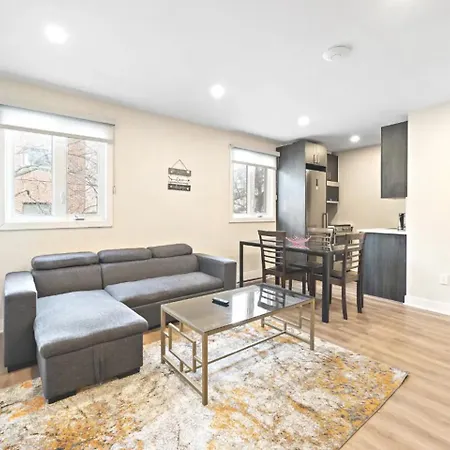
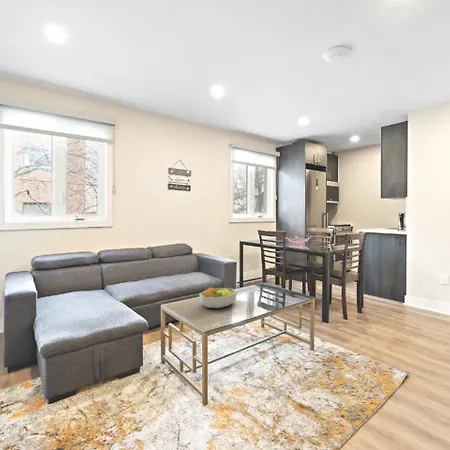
+ fruit bowl [198,287,238,309]
